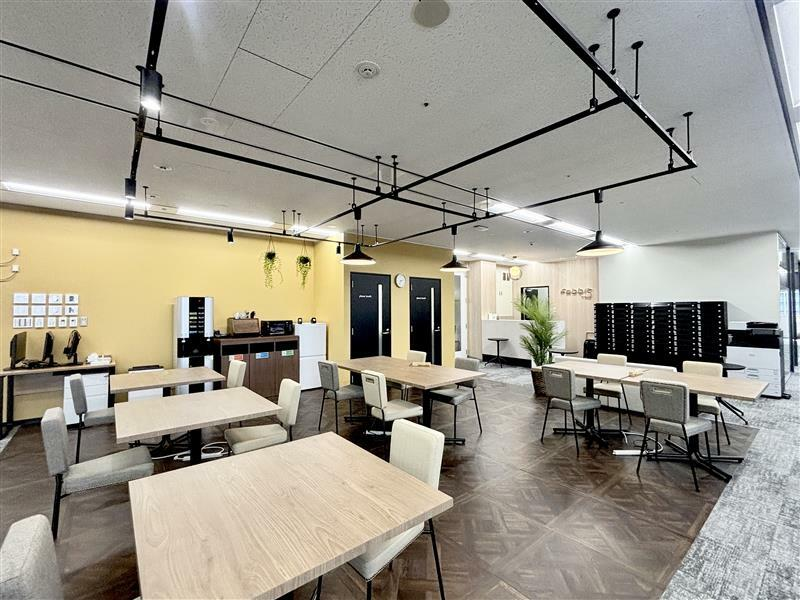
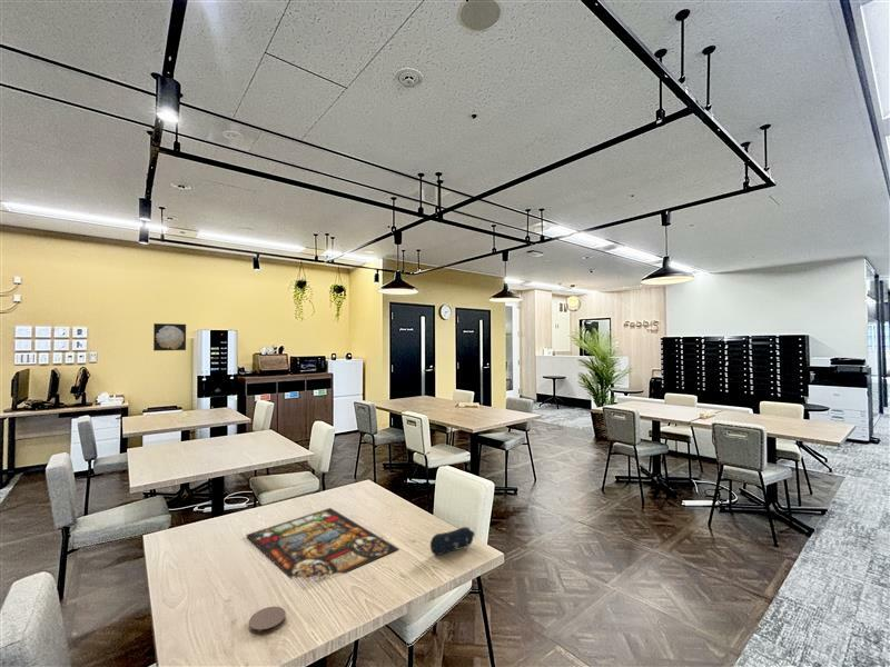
+ wall art [152,322,187,351]
+ coaster [248,606,287,636]
+ stained glass panel [245,507,400,583]
+ pencil case [429,526,476,556]
